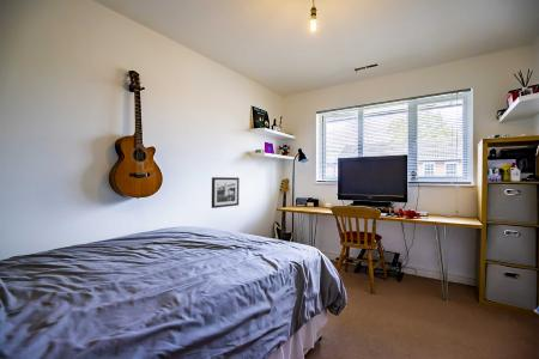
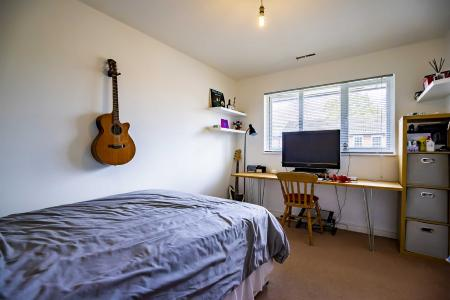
- picture frame [211,176,241,209]
